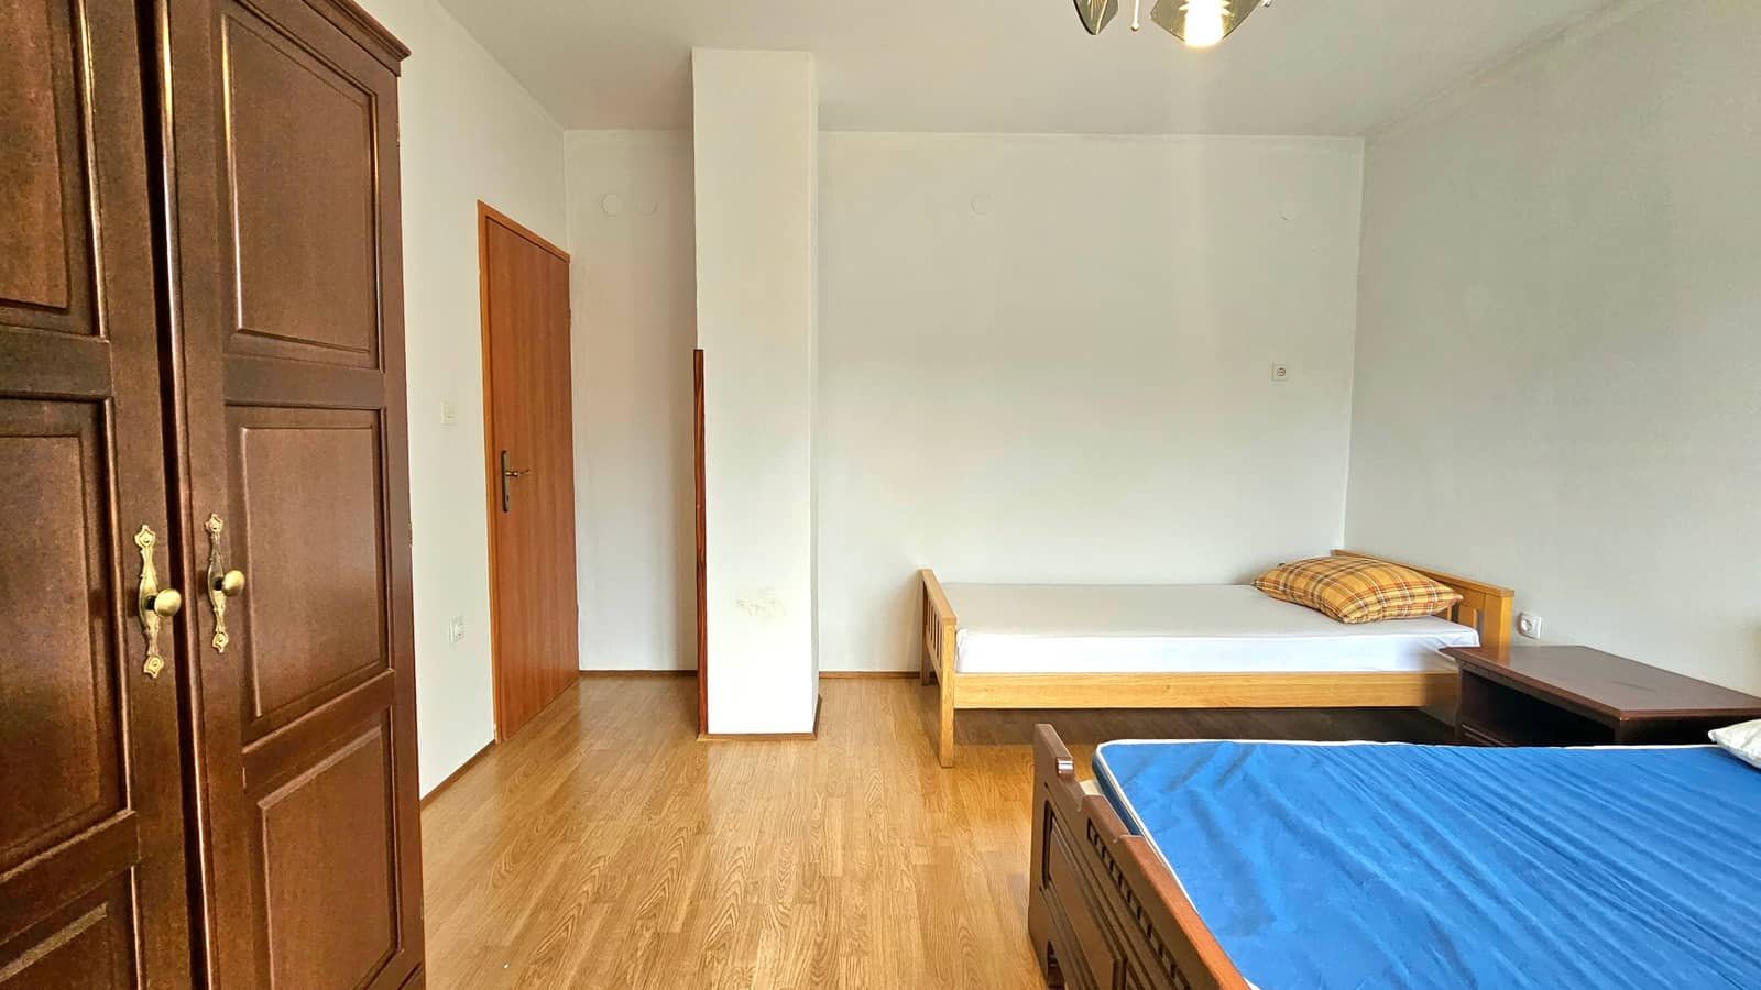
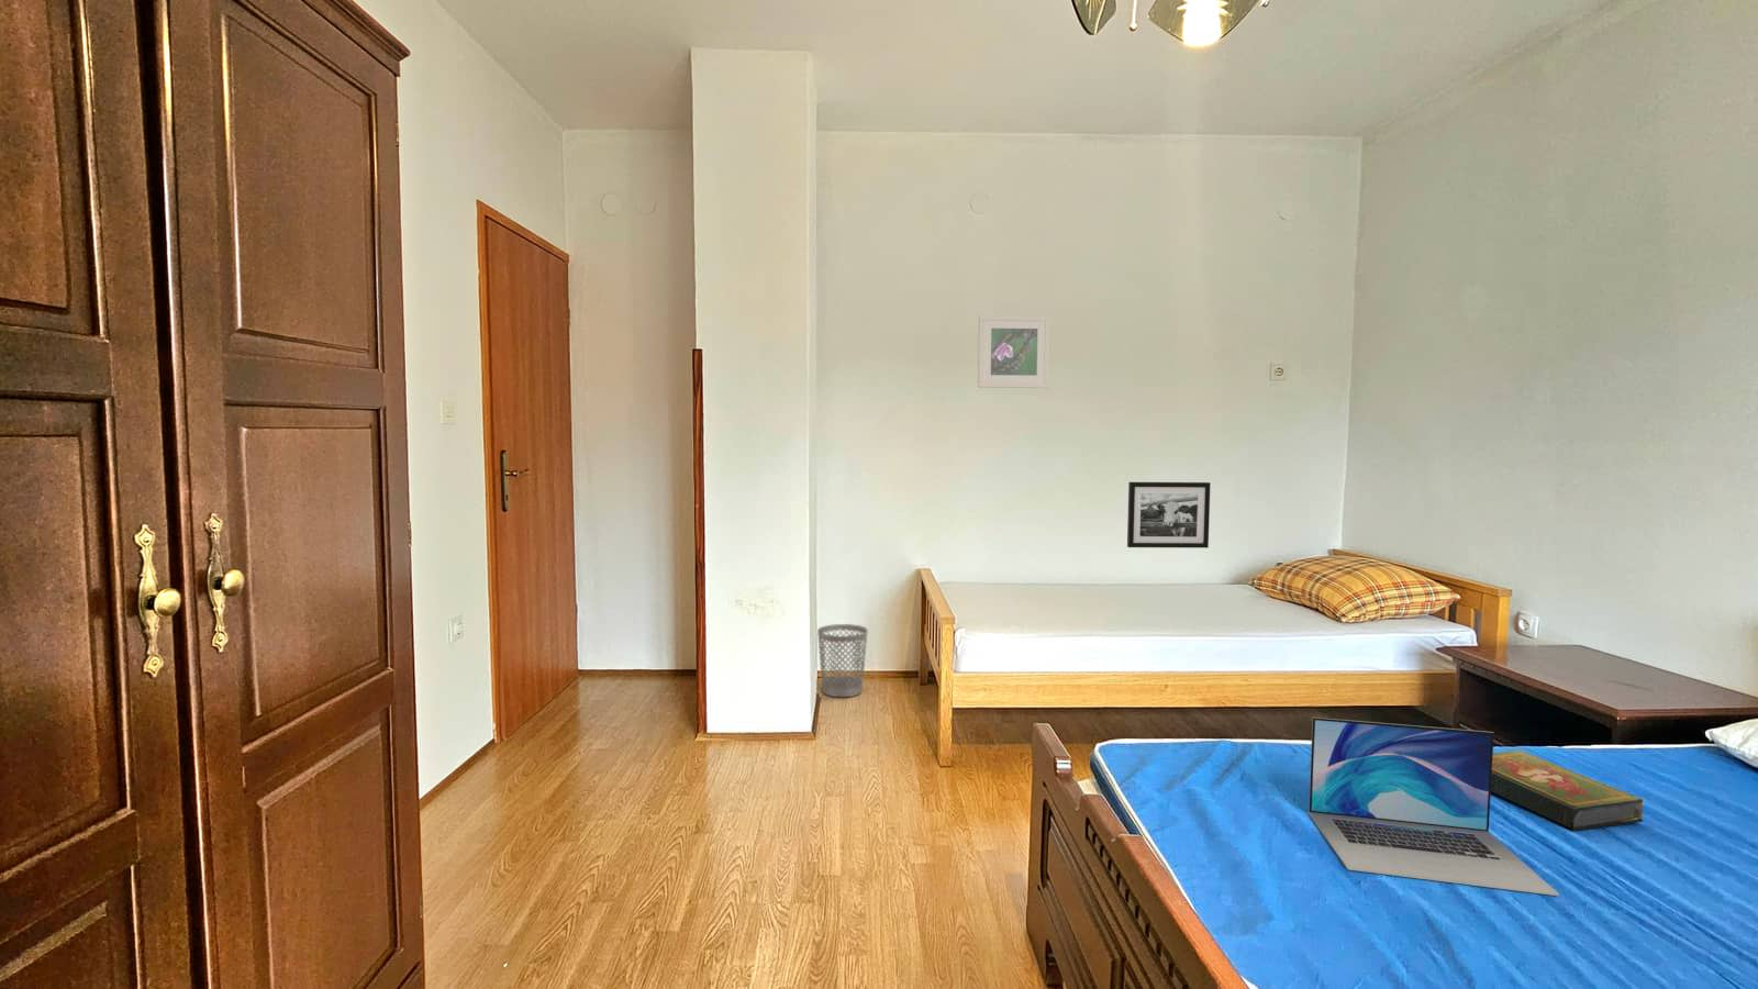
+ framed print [977,314,1052,389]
+ book [1491,749,1645,832]
+ laptop [1308,716,1560,897]
+ wastebasket [816,623,869,698]
+ picture frame [1127,482,1212,549]
